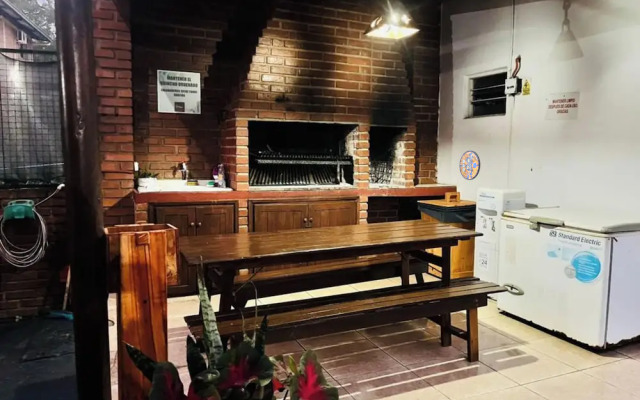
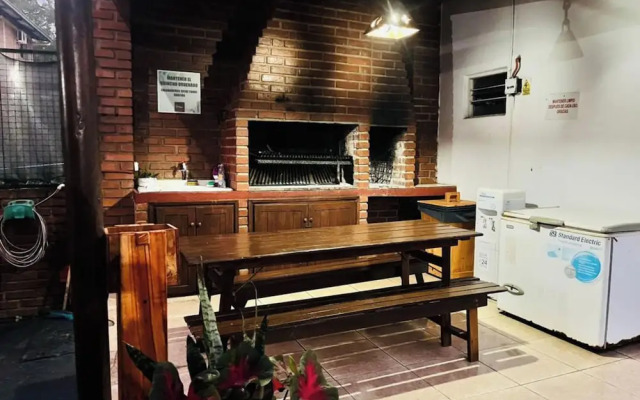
- manhole cover [459,150,481,181]
